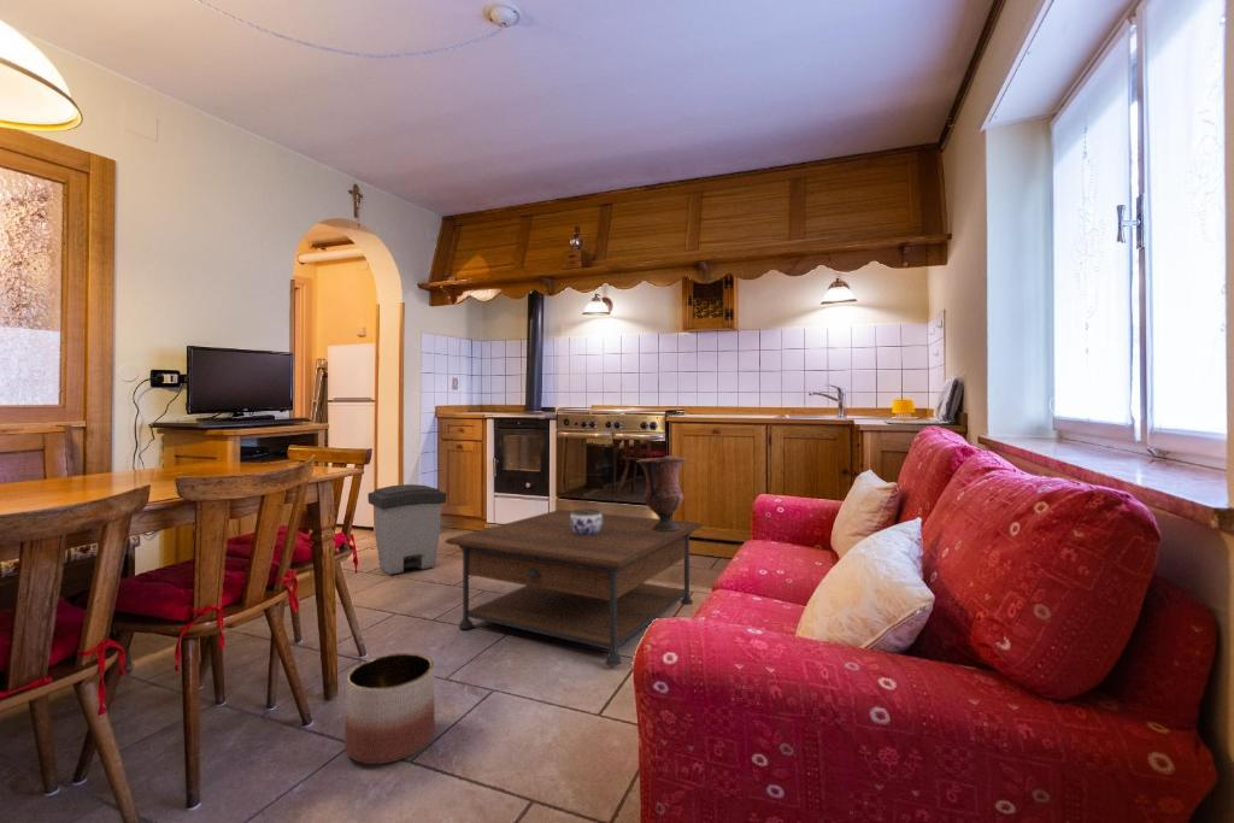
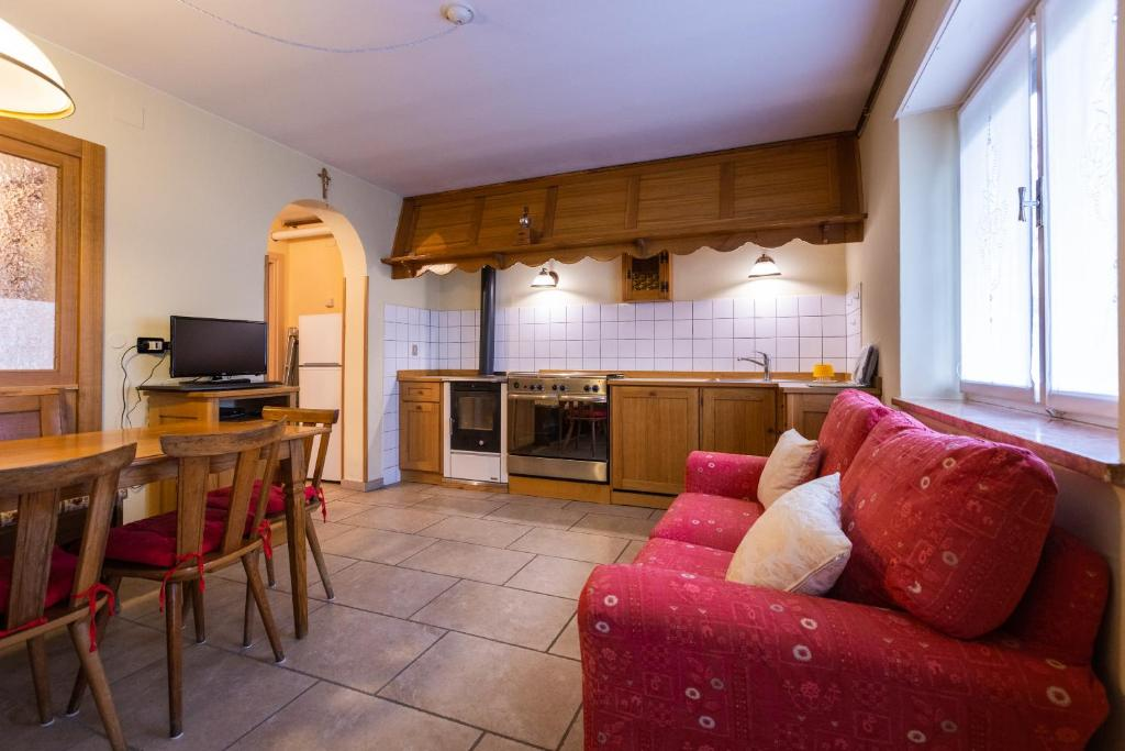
- vase [635,454,687,531]
- planter [343,652,436,765]
- coffee table [445,509,704,666]
- jar [570,507,603,536]
- trash can [366,483,447,576]
